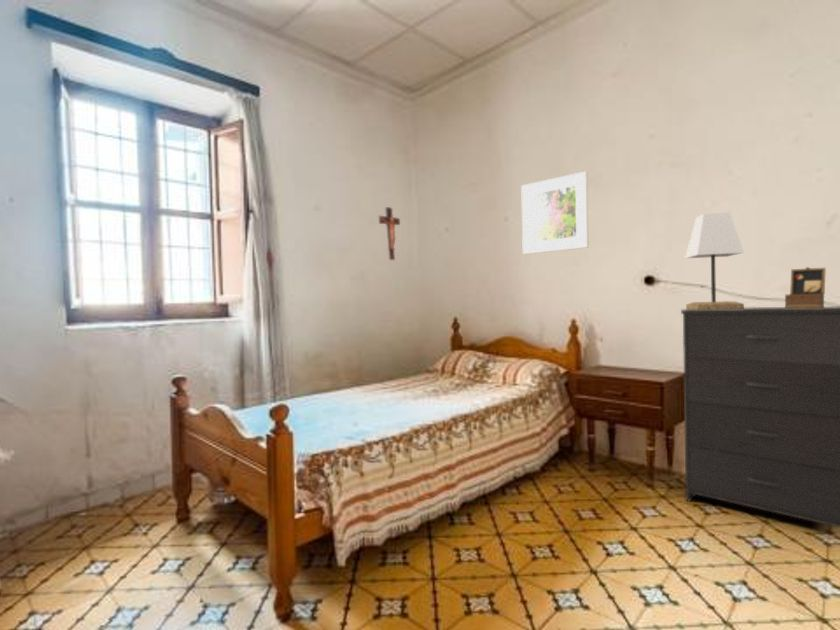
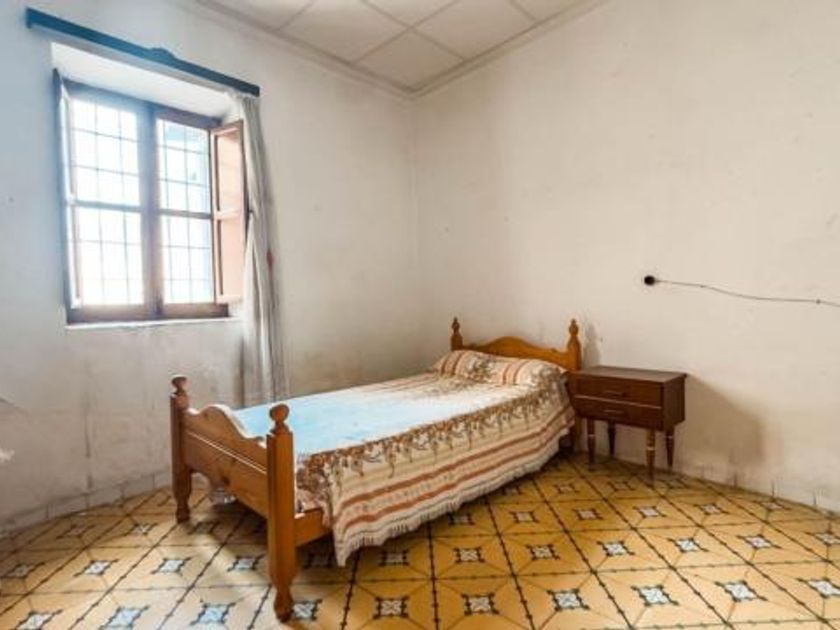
- dresser [680,305,840,529]
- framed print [520,170,590,255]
- wooden box [784,266,827,308]
- lamp [684,211,745,310]
- crucifix [378,206,401,261]
